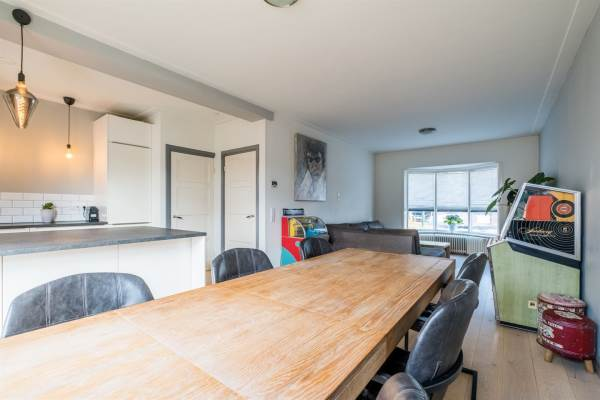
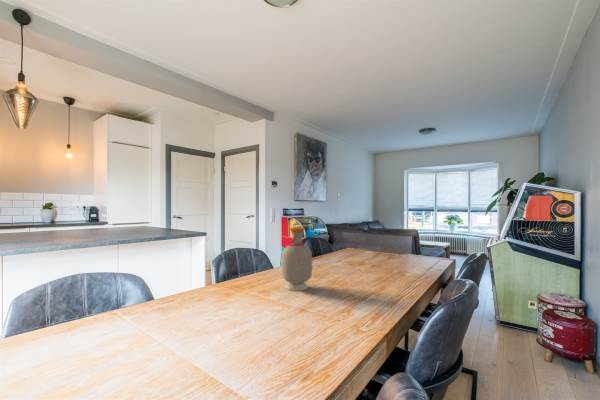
+ bottle [280,226,314,292]
